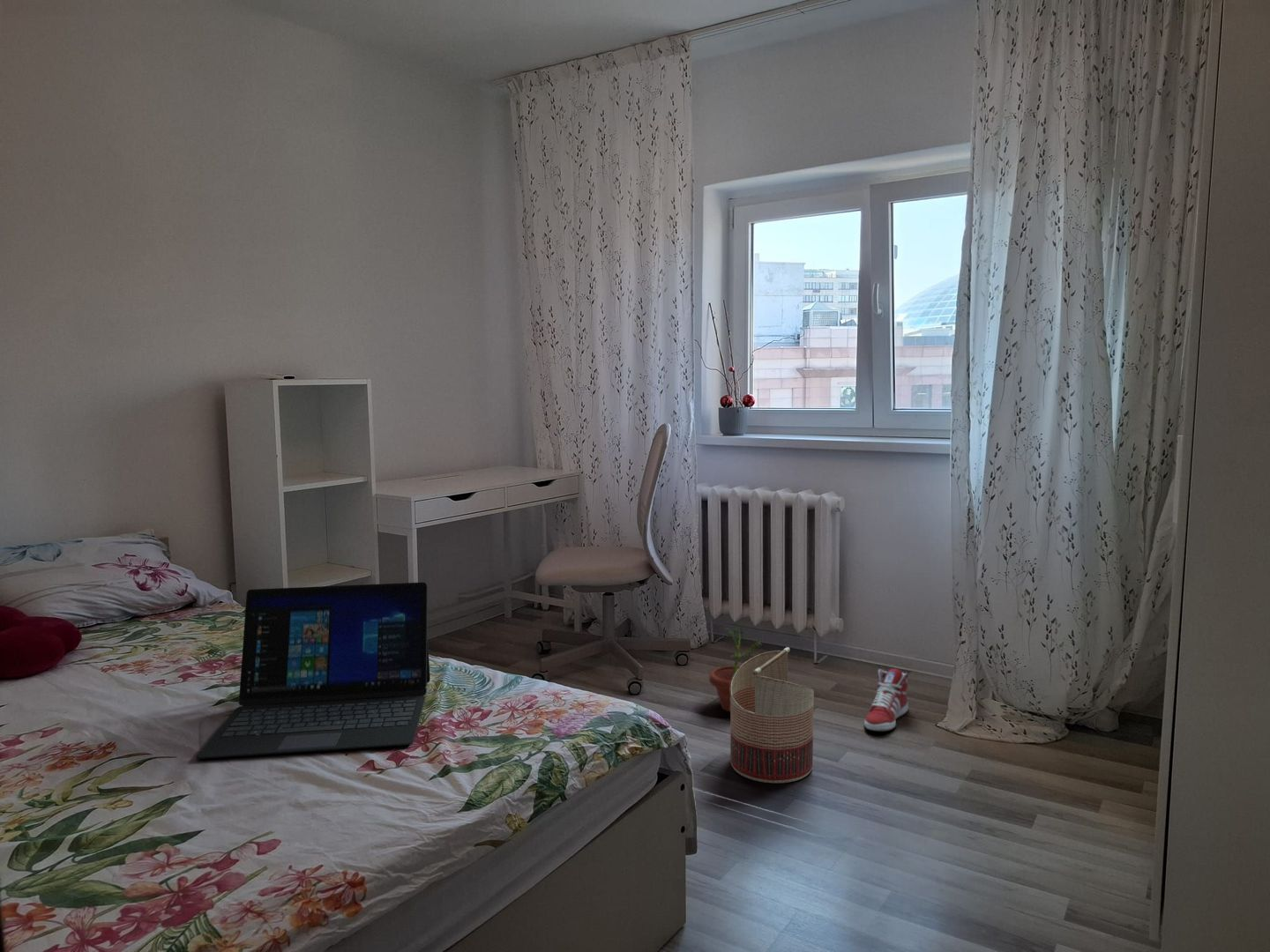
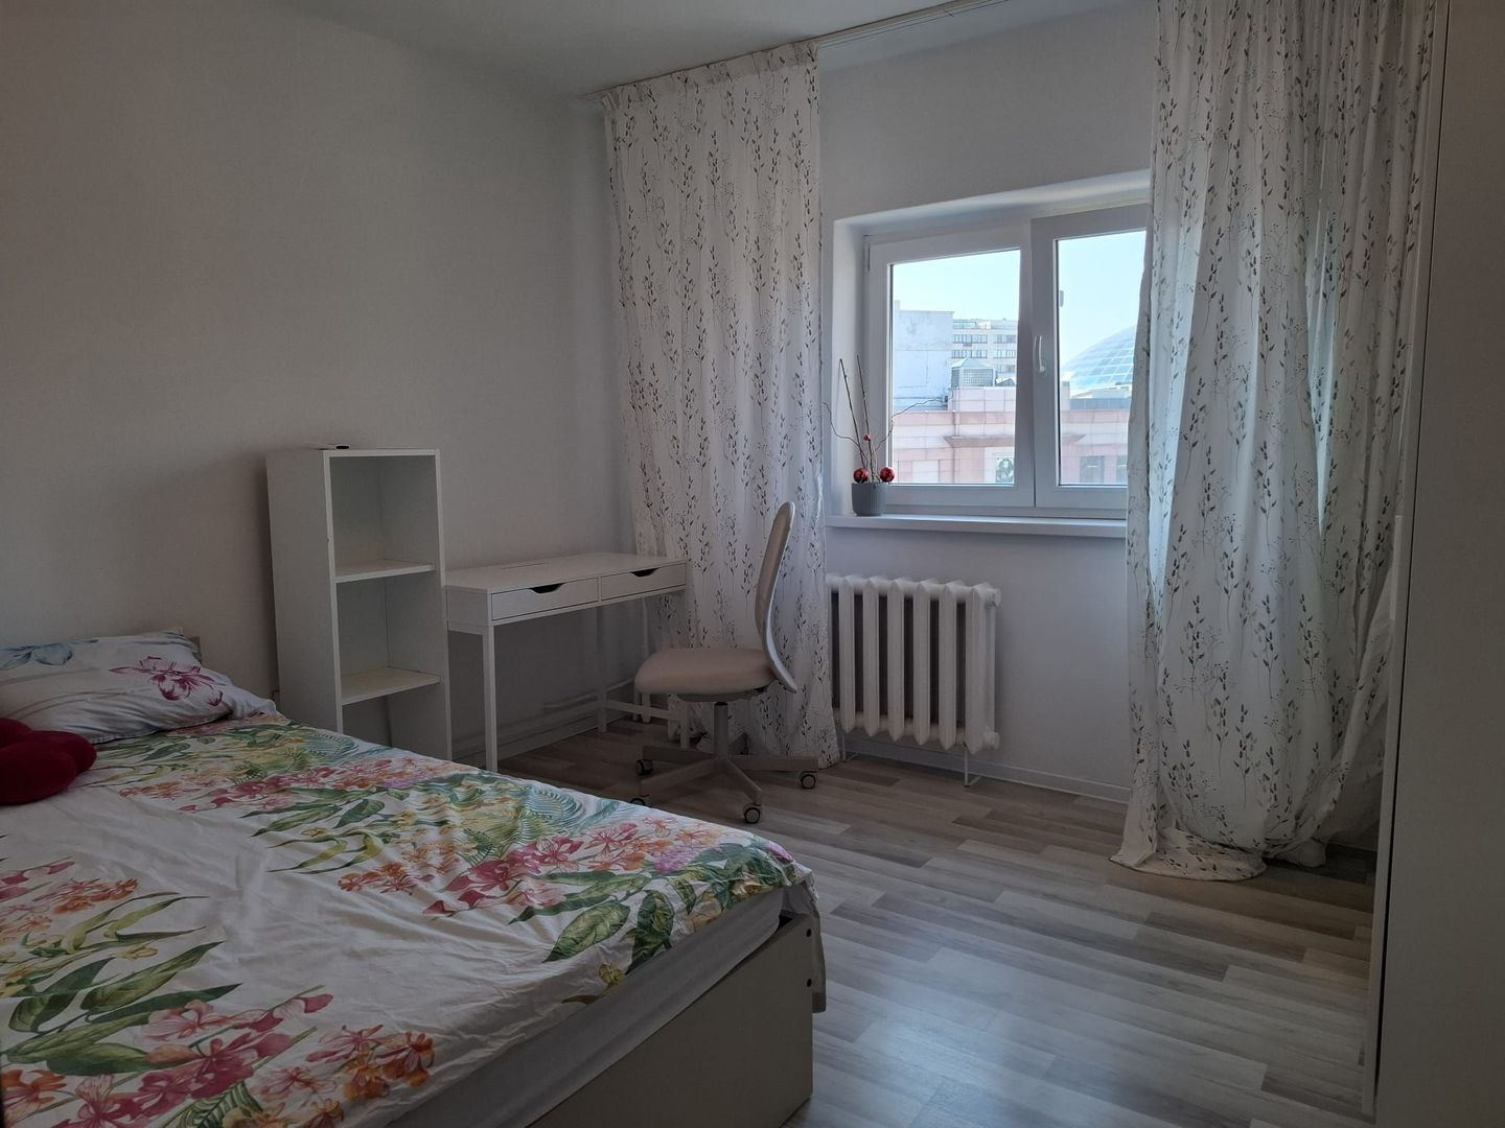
- potted plant [708,627,763,713]
- laptop [196,582,431,760]
- sneaker [863,667,909,733]
- basket [729,646,815,784]
